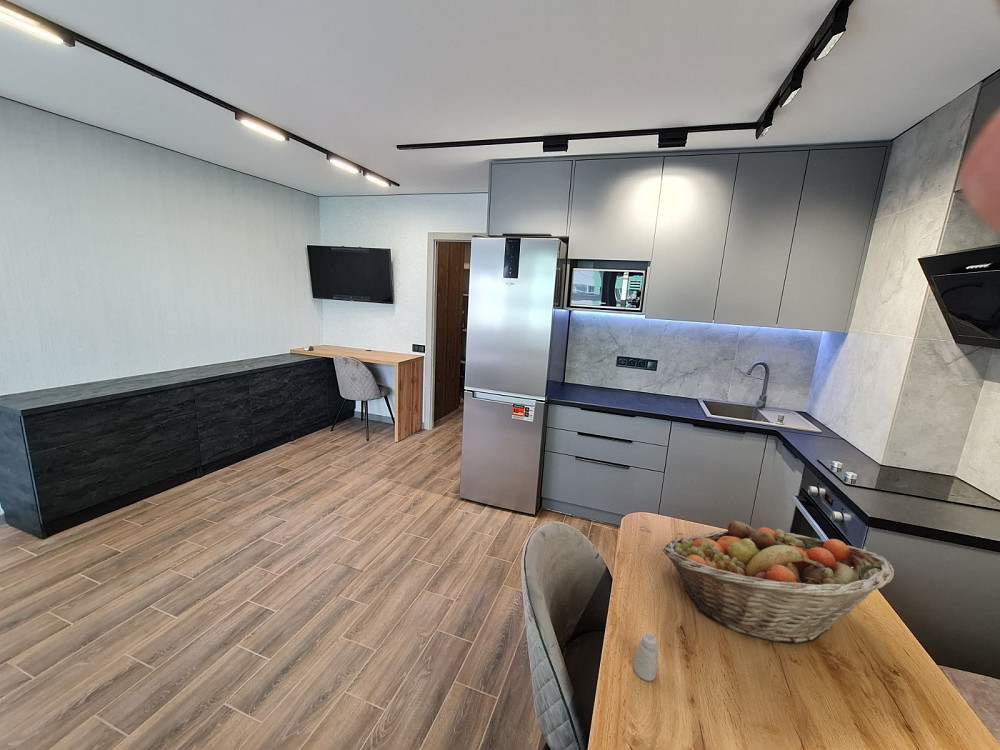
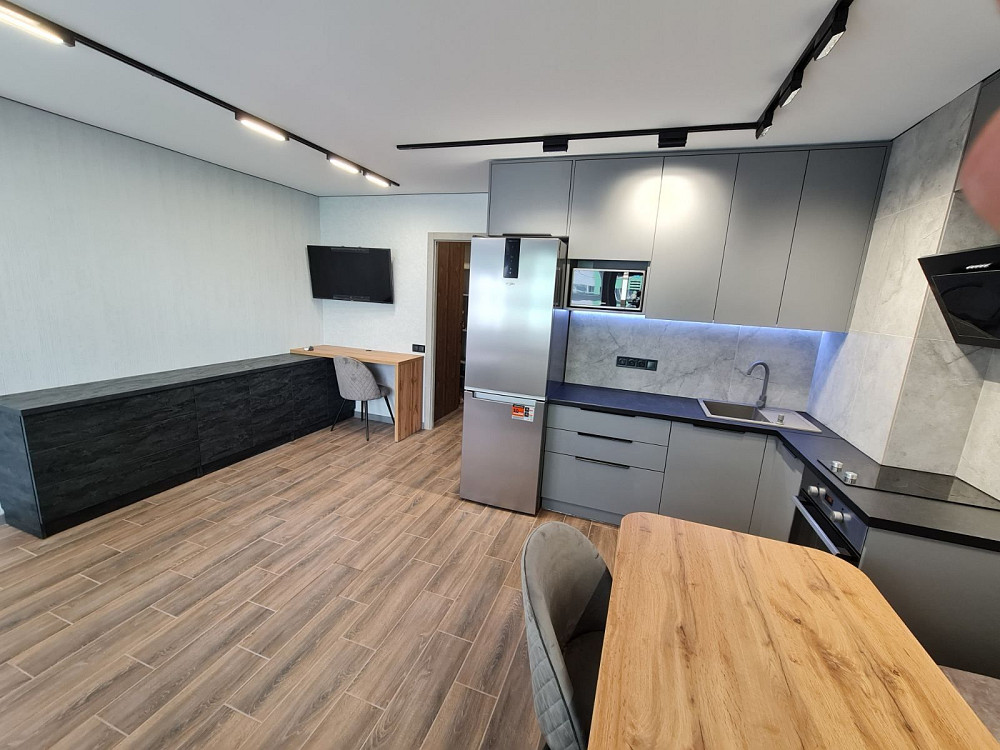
- saltshaker [633,632,659,682]
- fruit basket [661,520,895,645]
